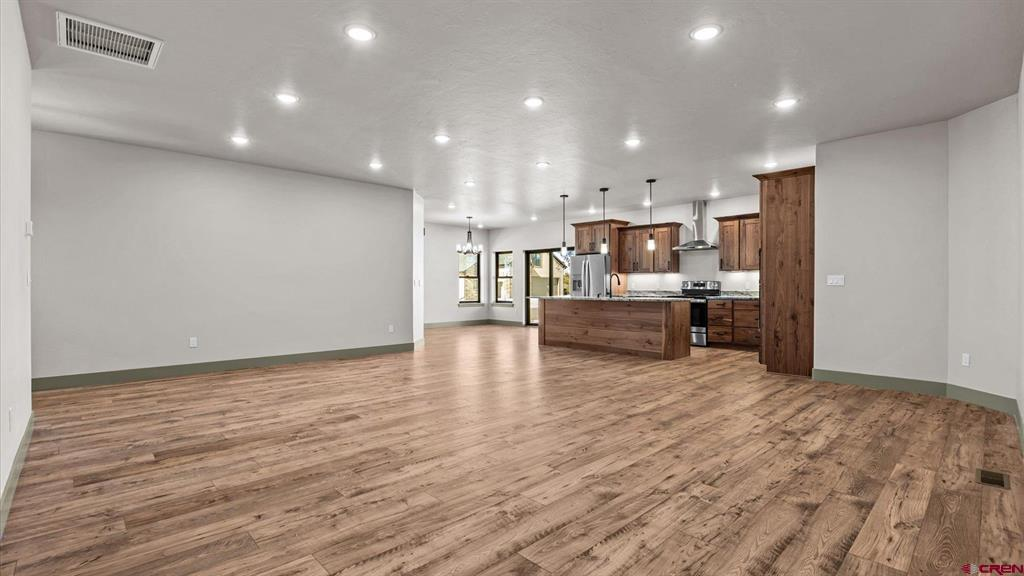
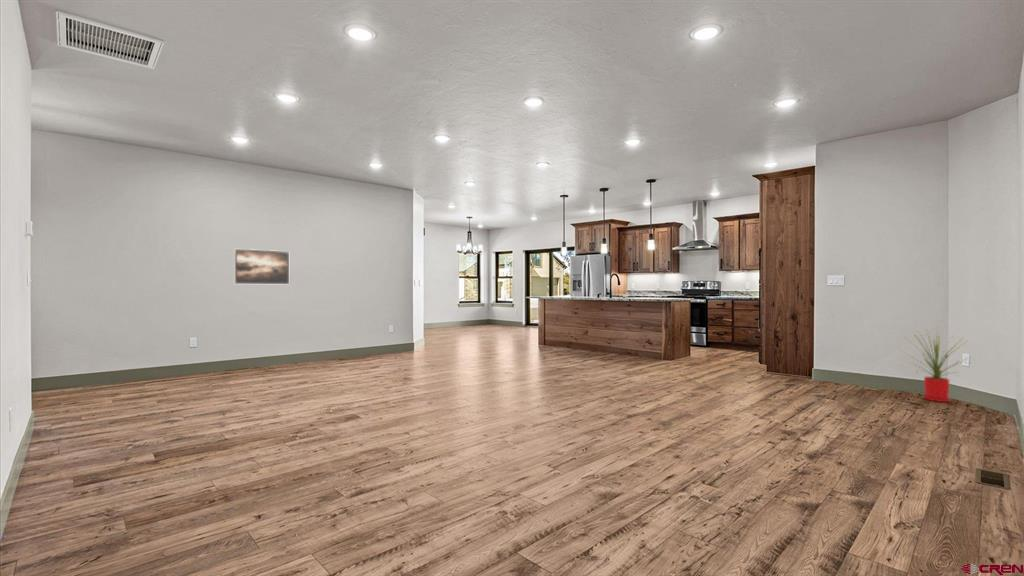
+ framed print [233,248,290,285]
+ house plant [898,327,968,403]
